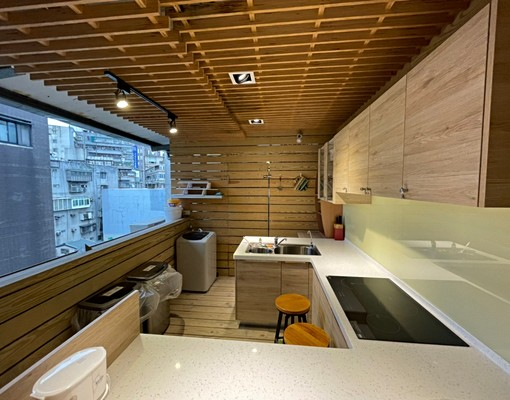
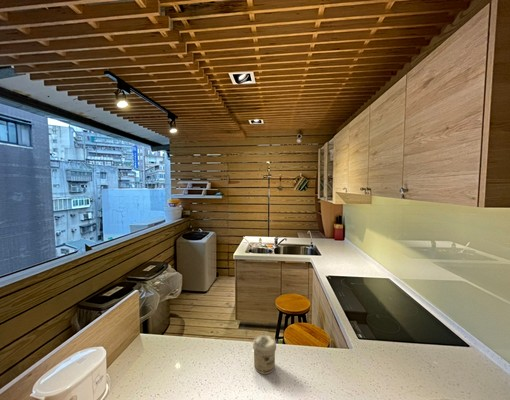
+ jar [252,333,277,375]
